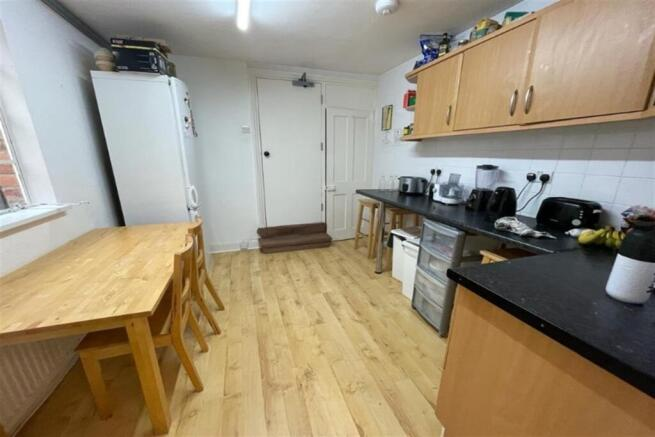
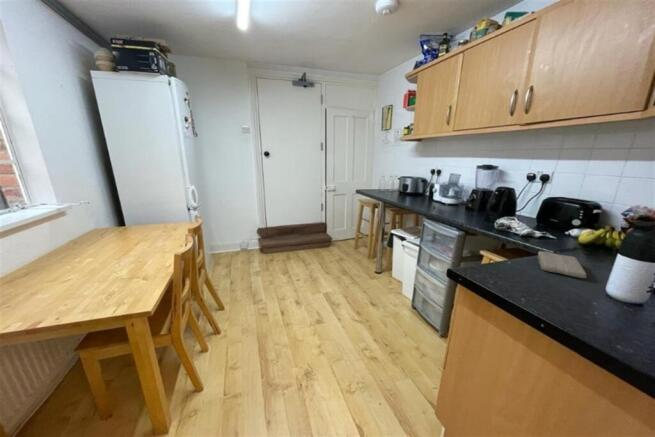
+ washcloth [537,250,587,279]
